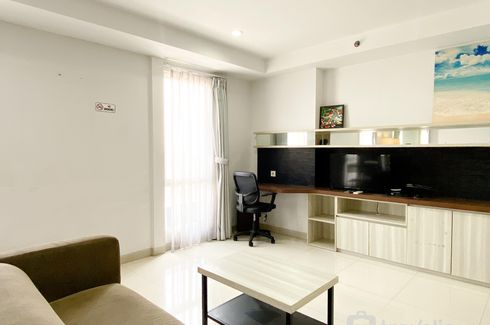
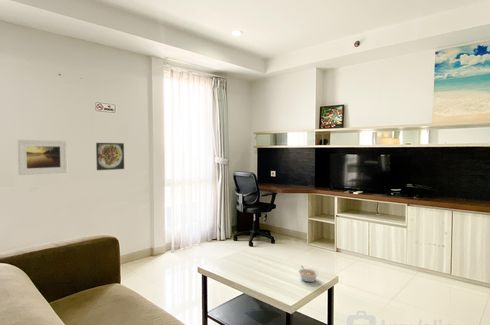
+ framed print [17,139,68,176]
+ legume [297,265,319,283]
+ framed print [95,142,125,171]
